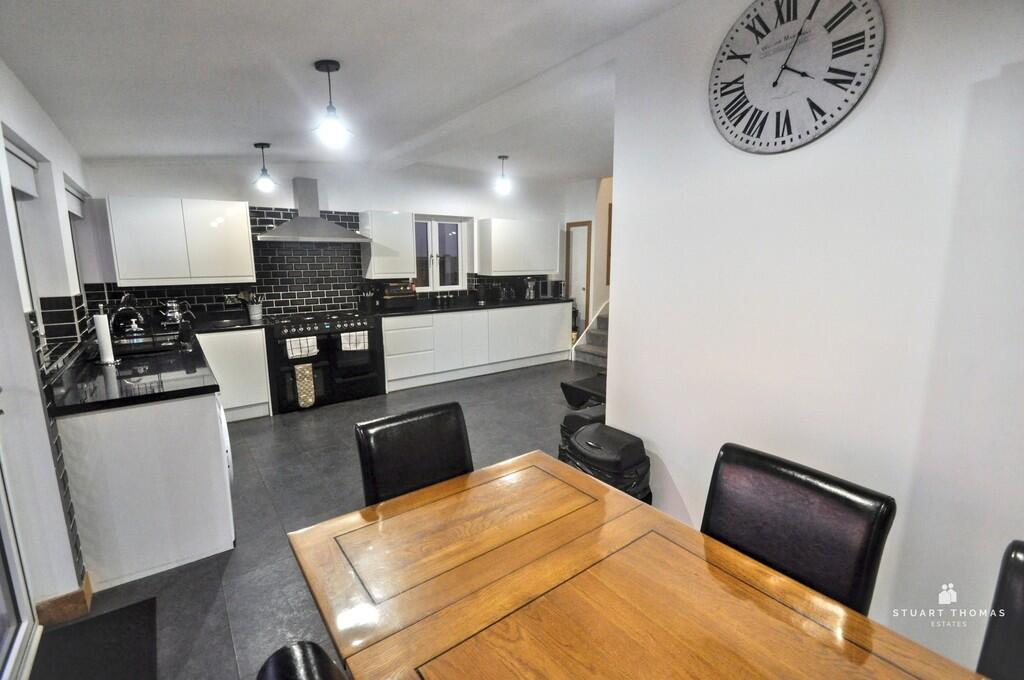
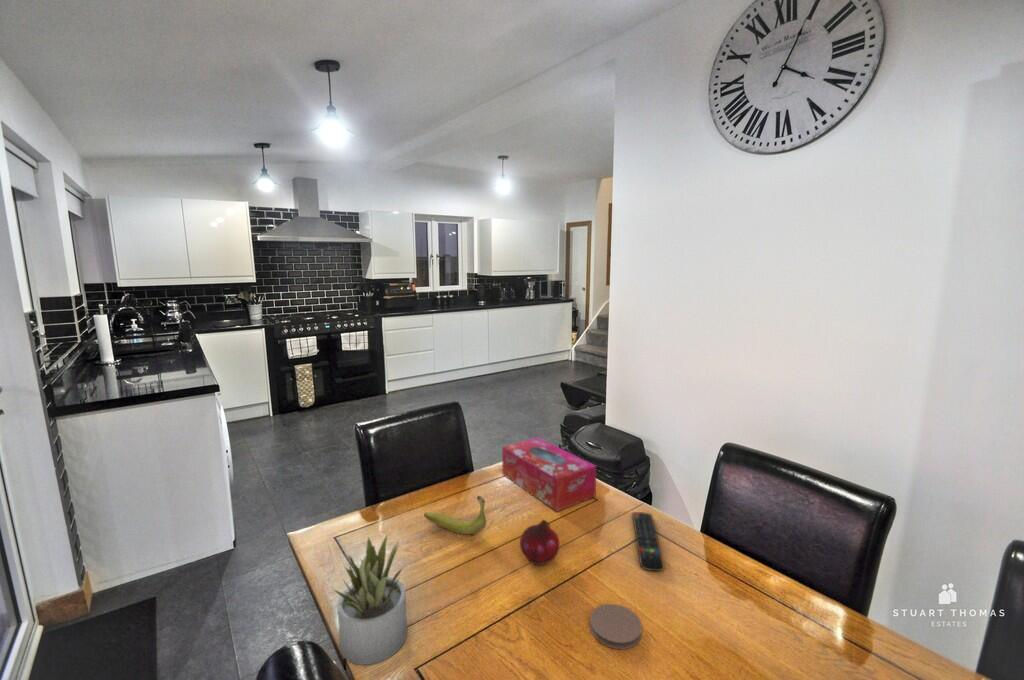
+ coaster [589,603,643,650]
+ tissue box [501,436,597,512]
+ fruit [519,518,560,566]
+ remote control [631,511,665,572]
+ banana [423,494,487,535]
+ succulent plant [332,534,408,666]
